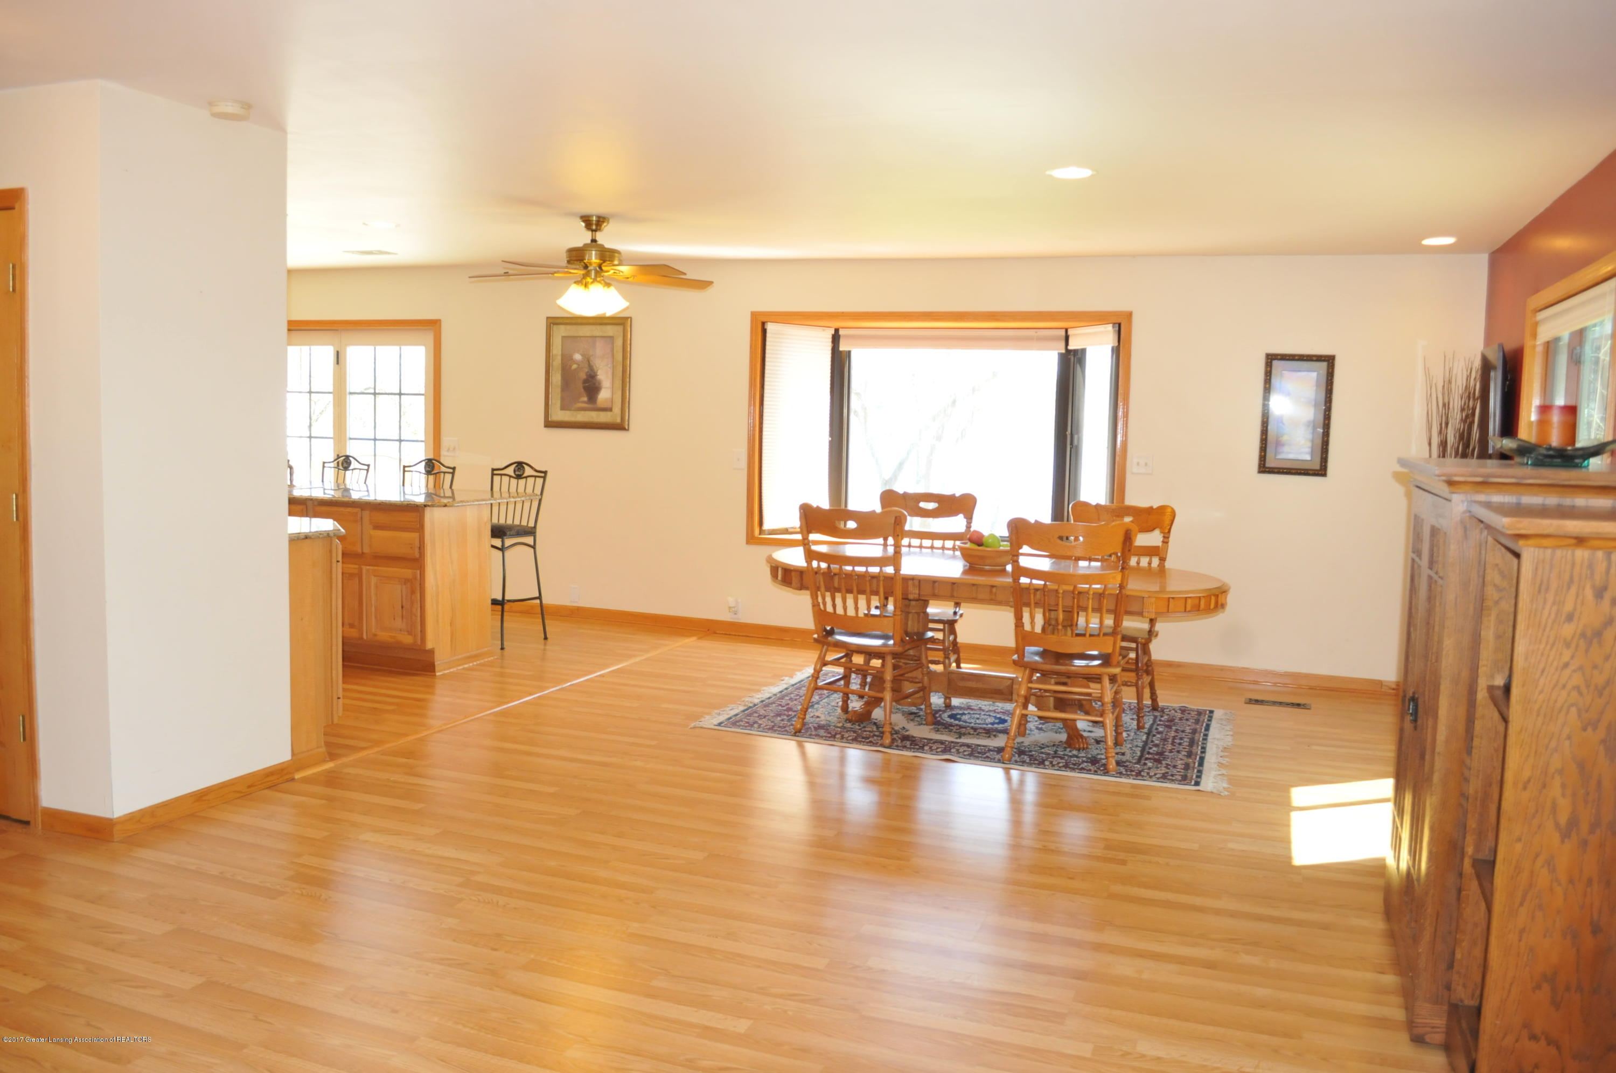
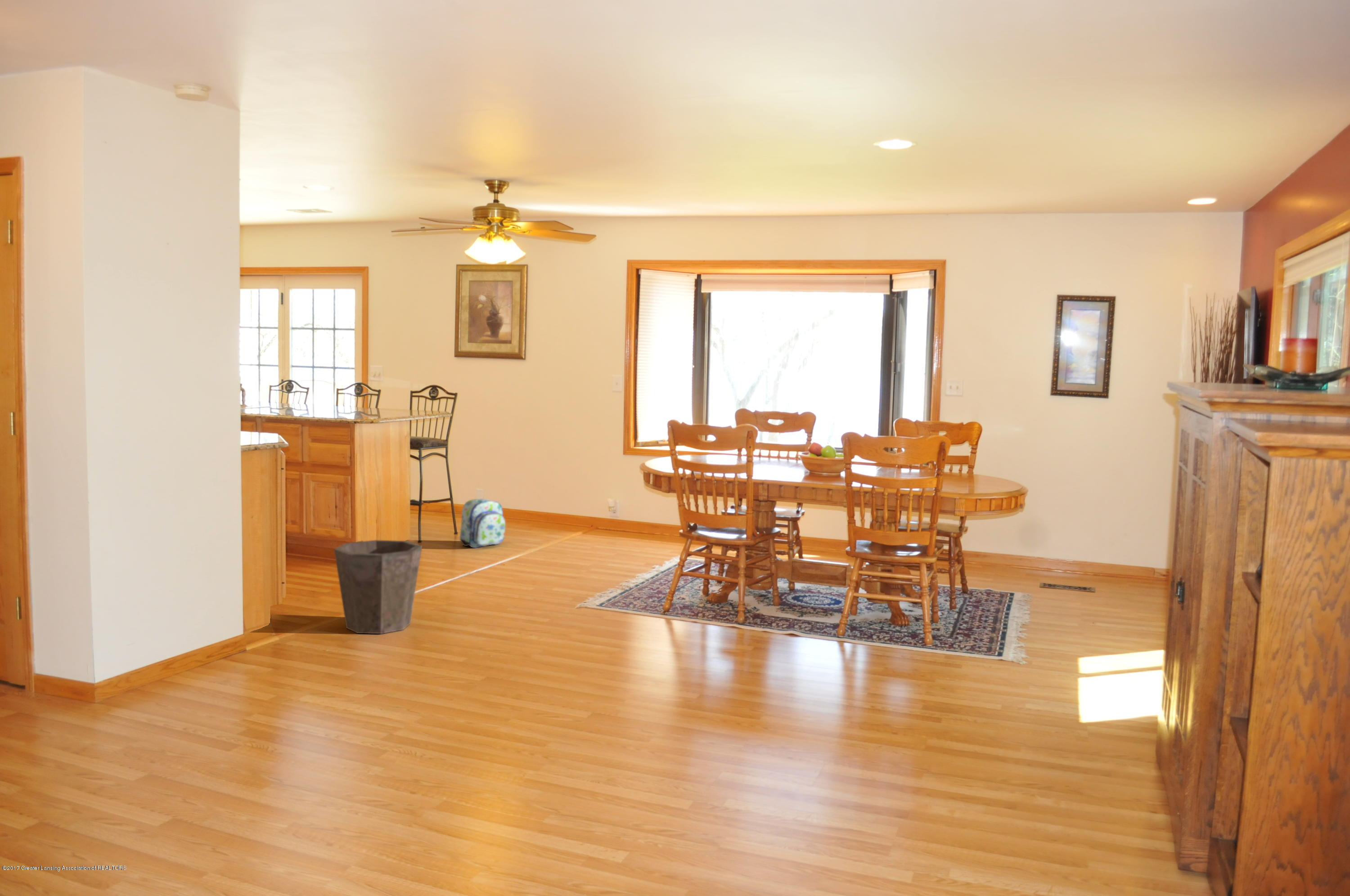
+ backpack [459,498,506,548]
+ waste bin [333,539,423,634]
